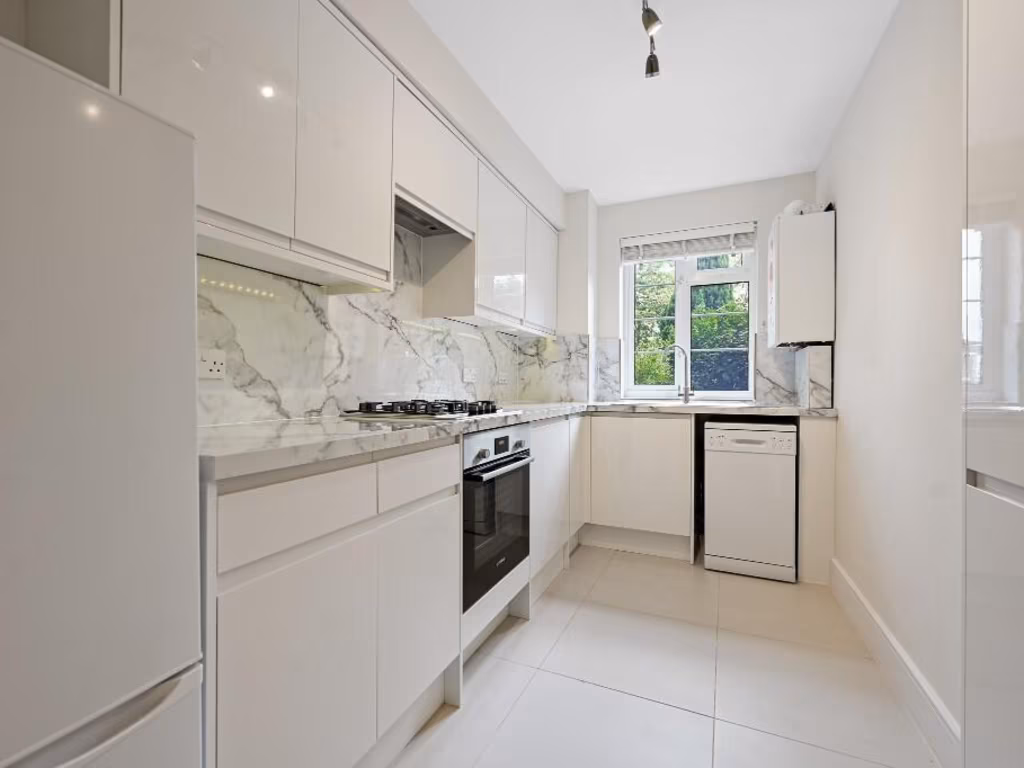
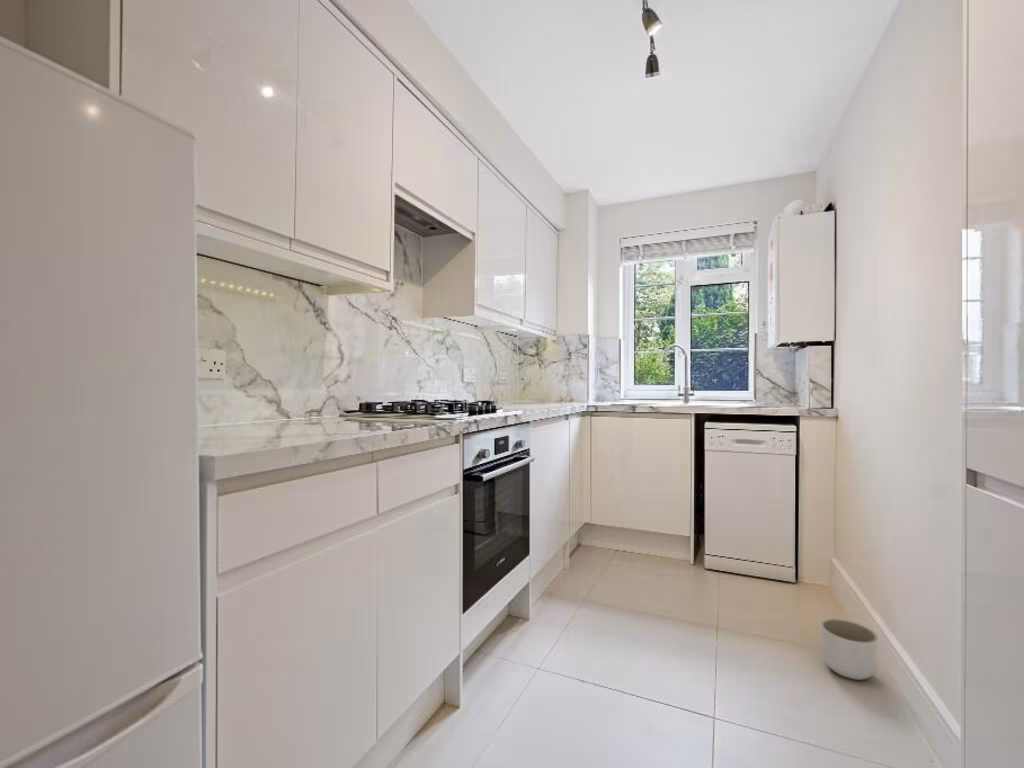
+ planter [820,618,879,681]
